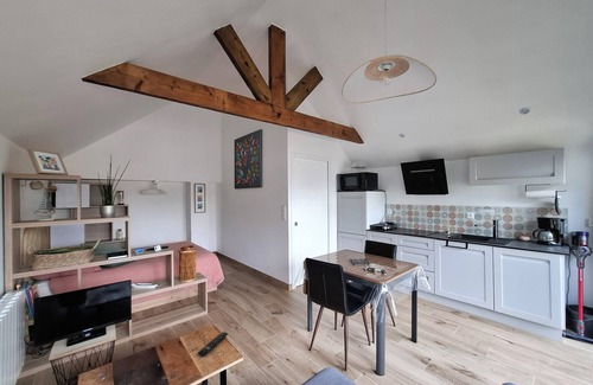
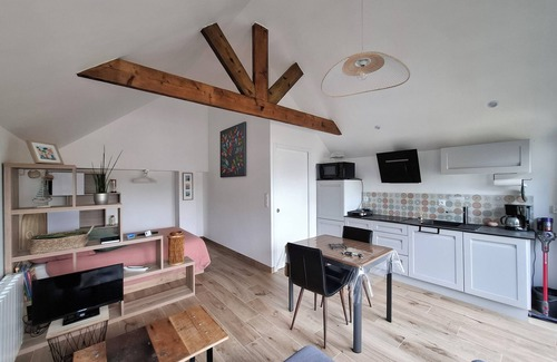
- remote control [197,331,229,357]
